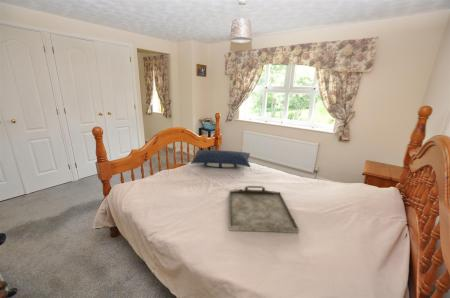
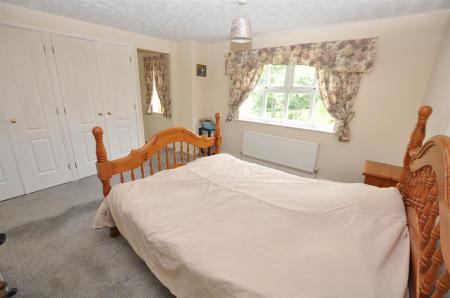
- serving tray [228,185,300,234]
- pillow [190,149,251,168]
